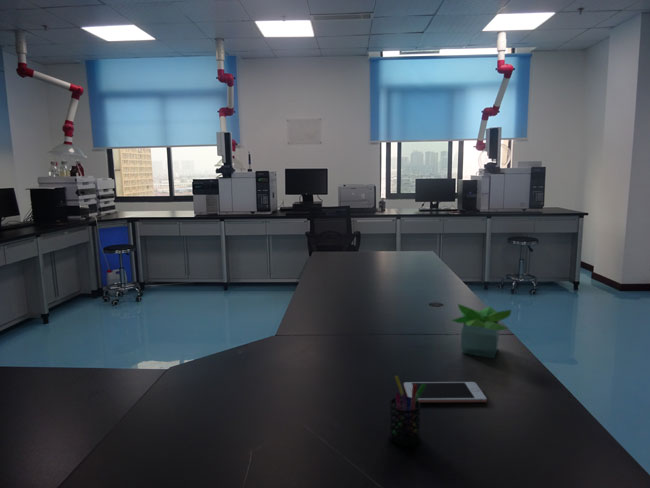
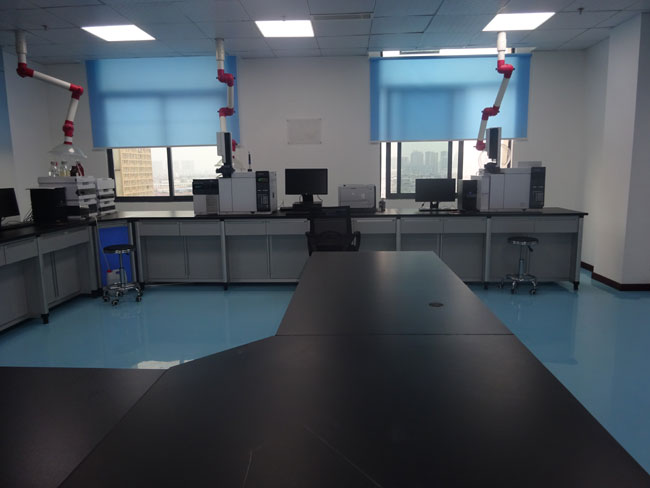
- cell phone [403,381,488,403]
- potted plant [450,303,512,359]
- pen holder [388,375,426,447]
